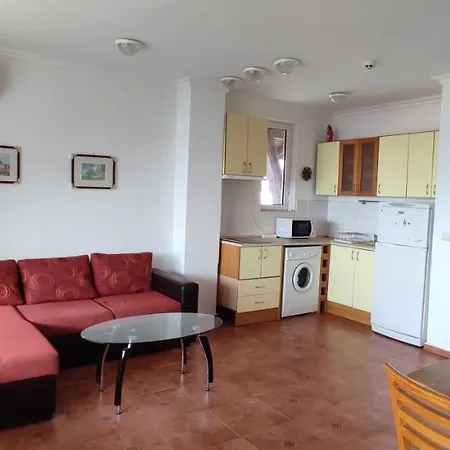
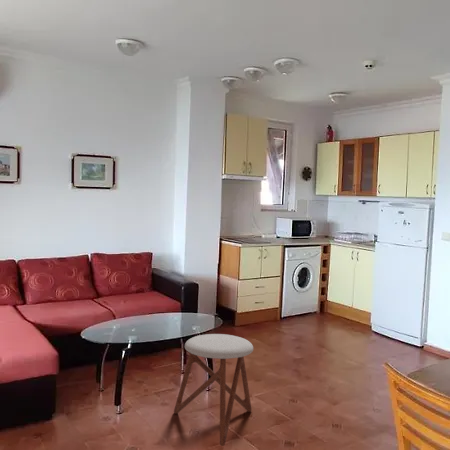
+ stool [173,333,254,447]
